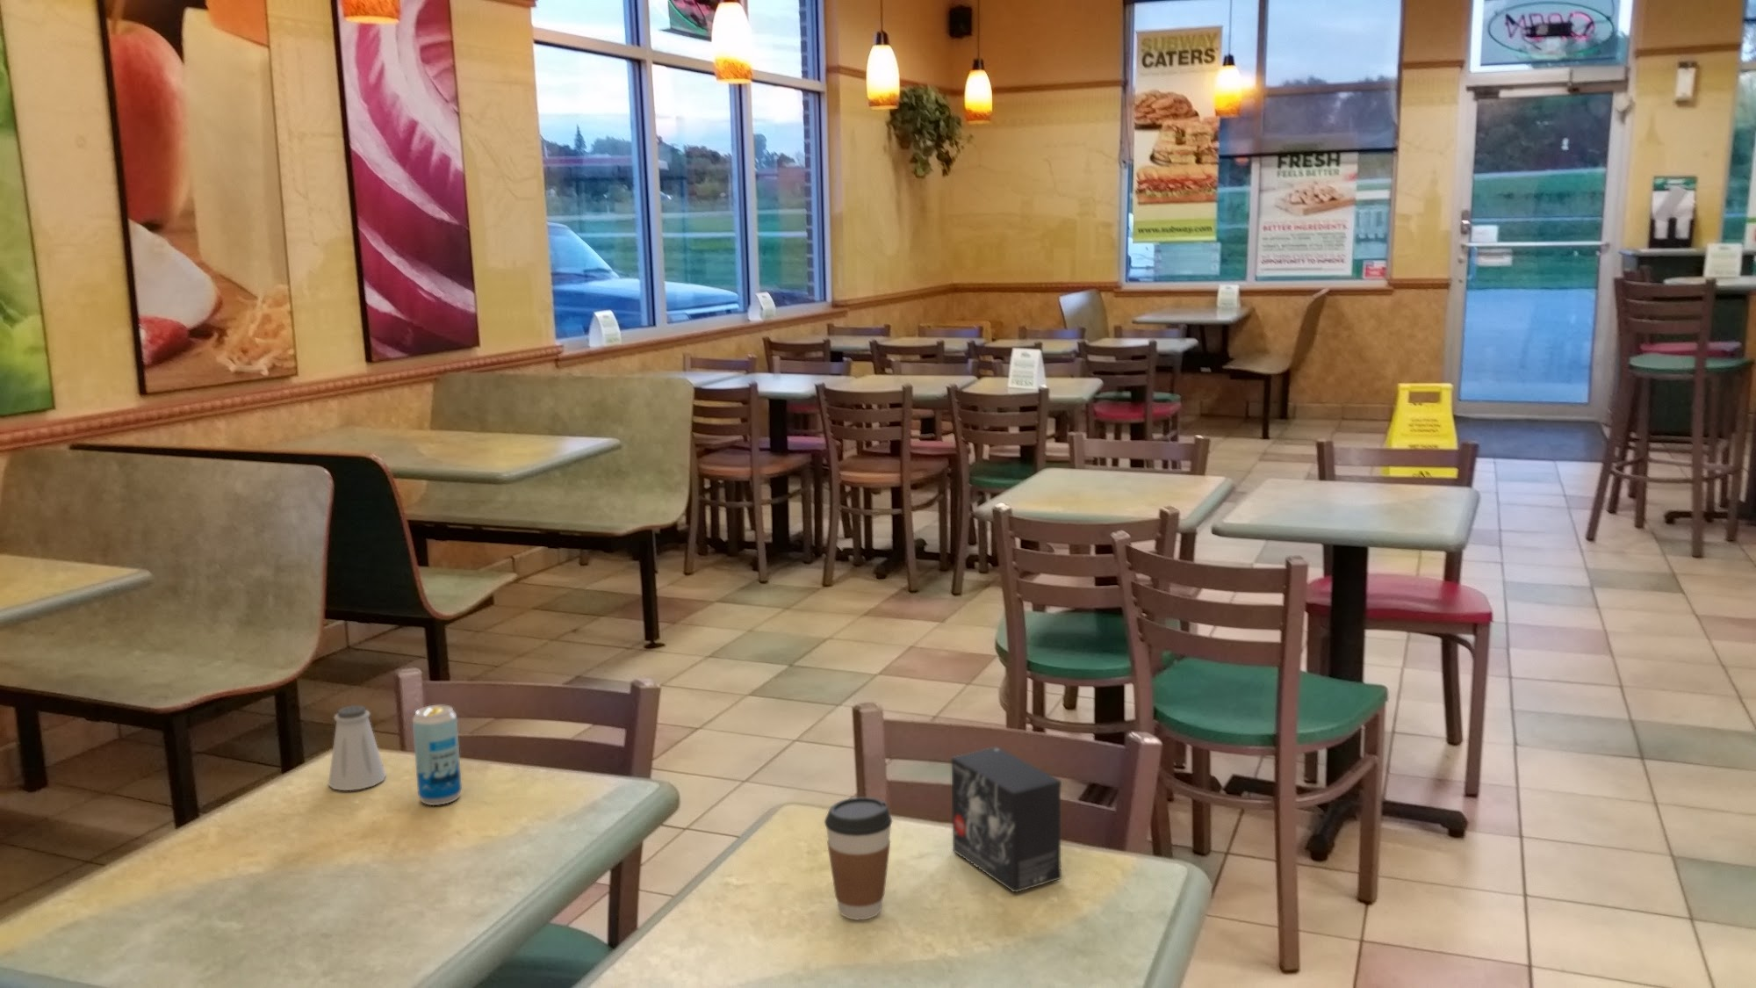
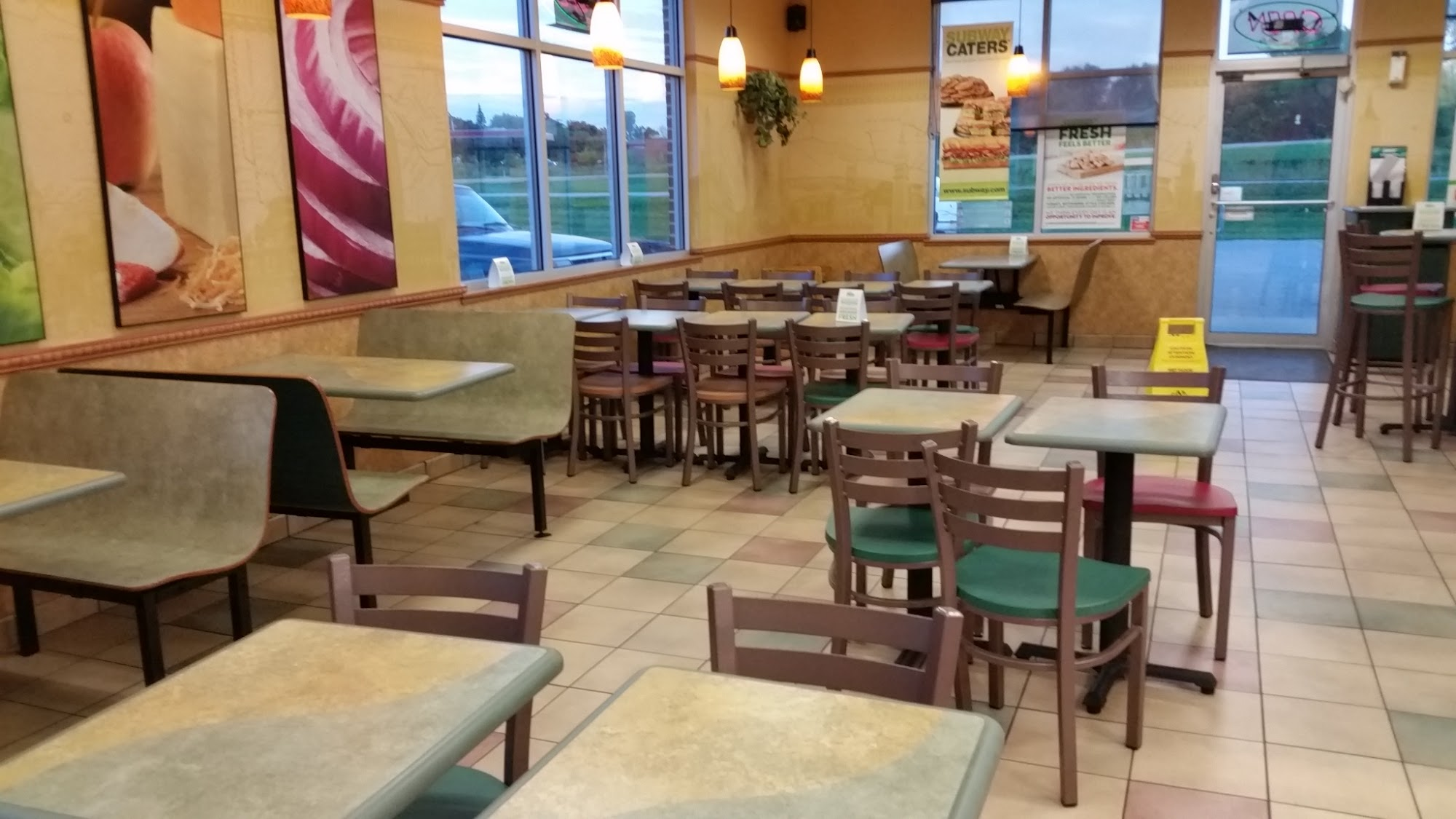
- saltshaker [328,705,387,791]
- coffee cup [824,796,892,920]
- beverage can [411,705,463,806]
- small box [950,746,1063,893]
